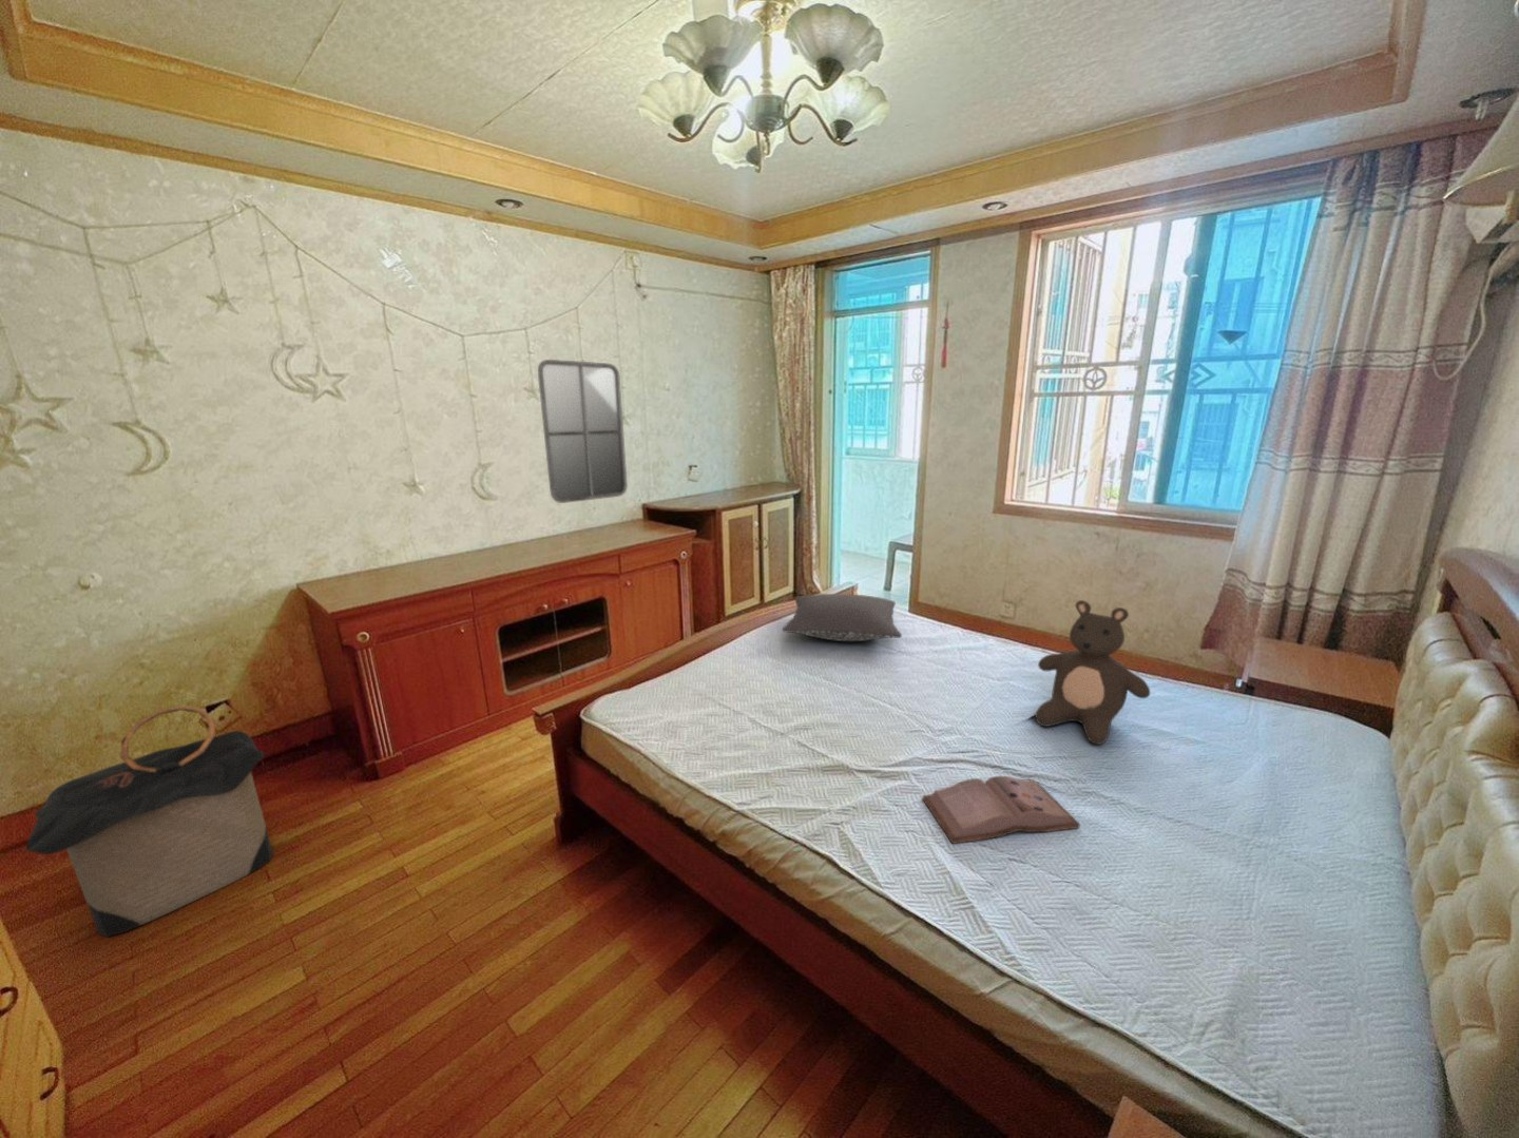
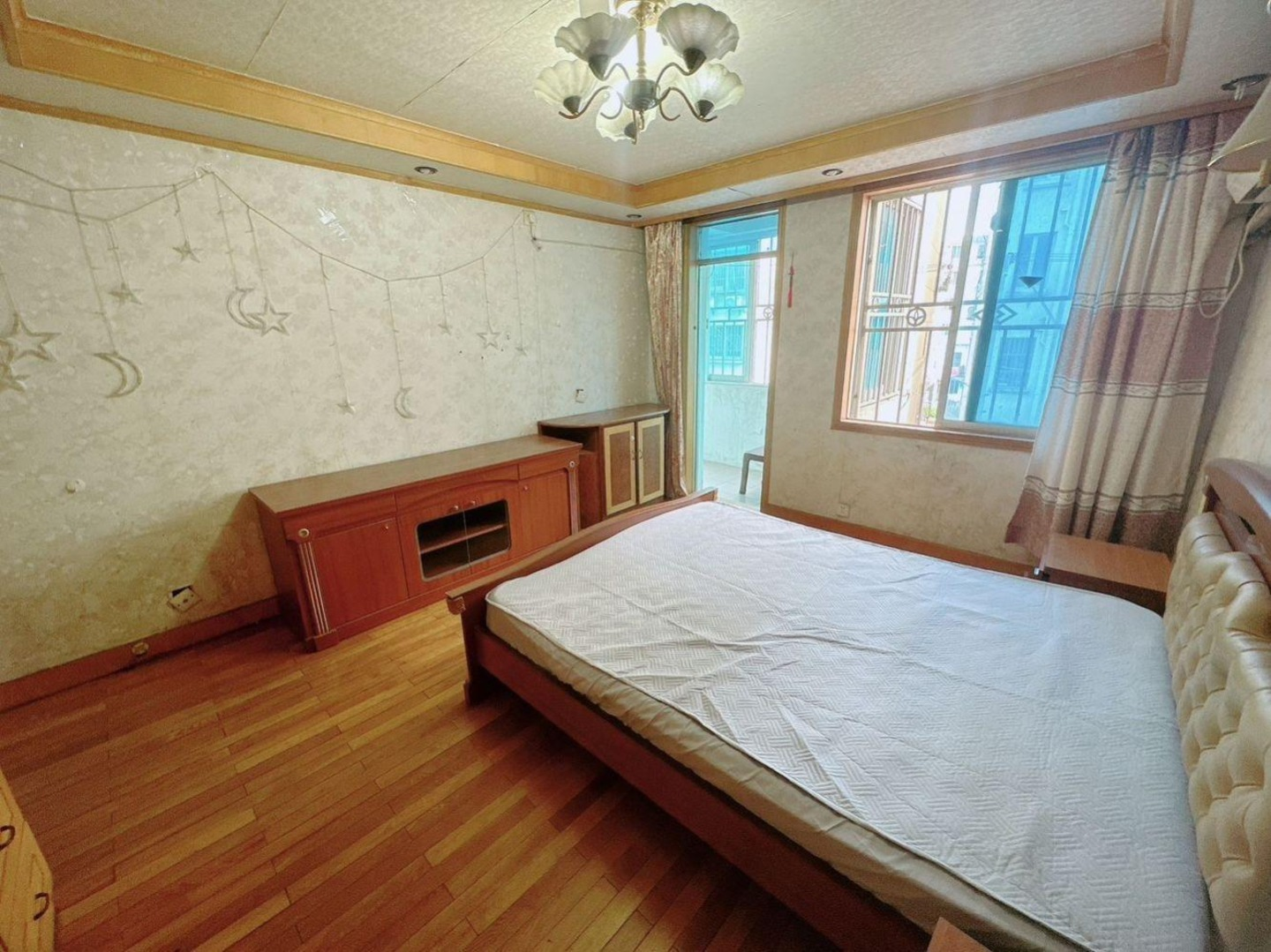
- teddy bear [1034,599,1151,746]
- hardback book [921,775,1082,845]
- laundry hamper [25,704,274,937]
- home mirror [537,359,629,504]
- pillow [782,593,904,642]
